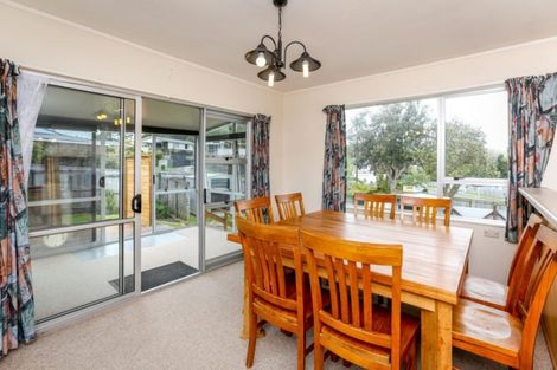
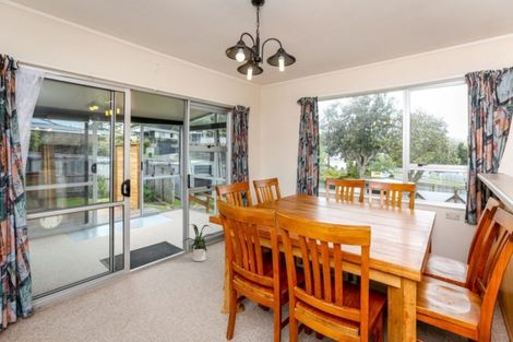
+ house plant [182,223,215,262]
